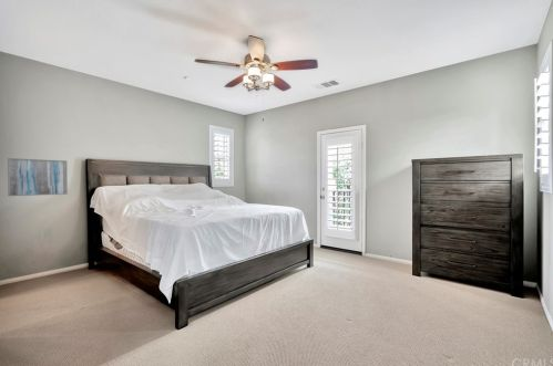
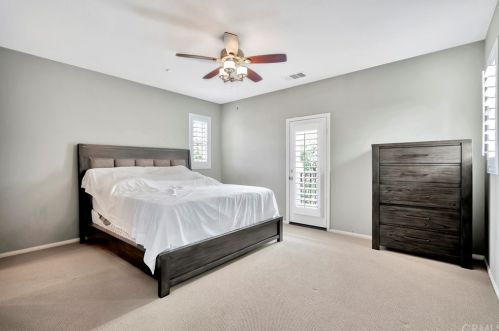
- wall art [7,157,69,197]
